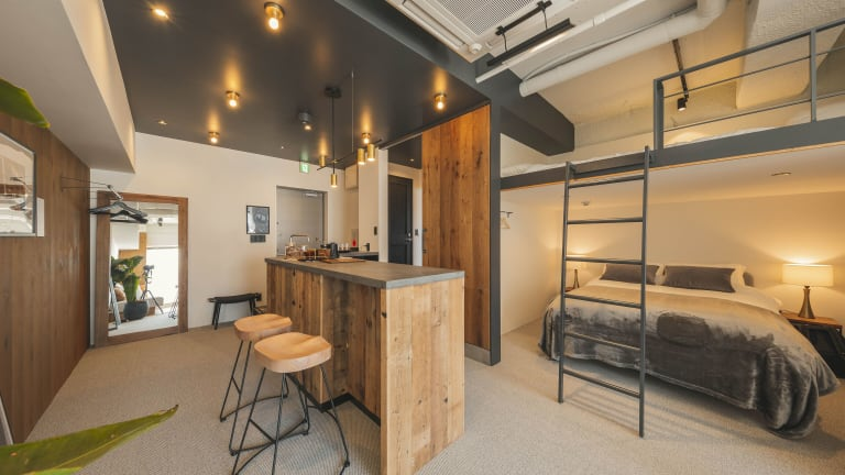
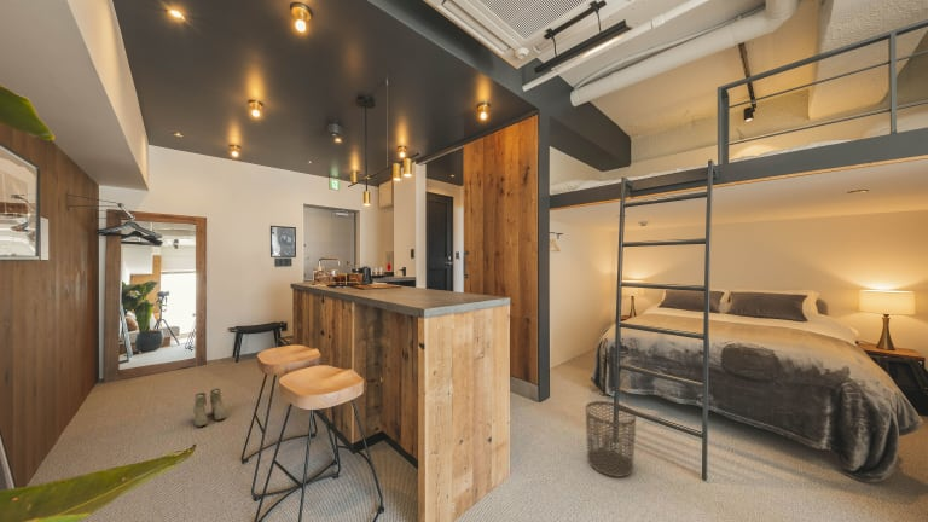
+ waste bin [585,400,637,478]
+ boots [192,388,227,428]
